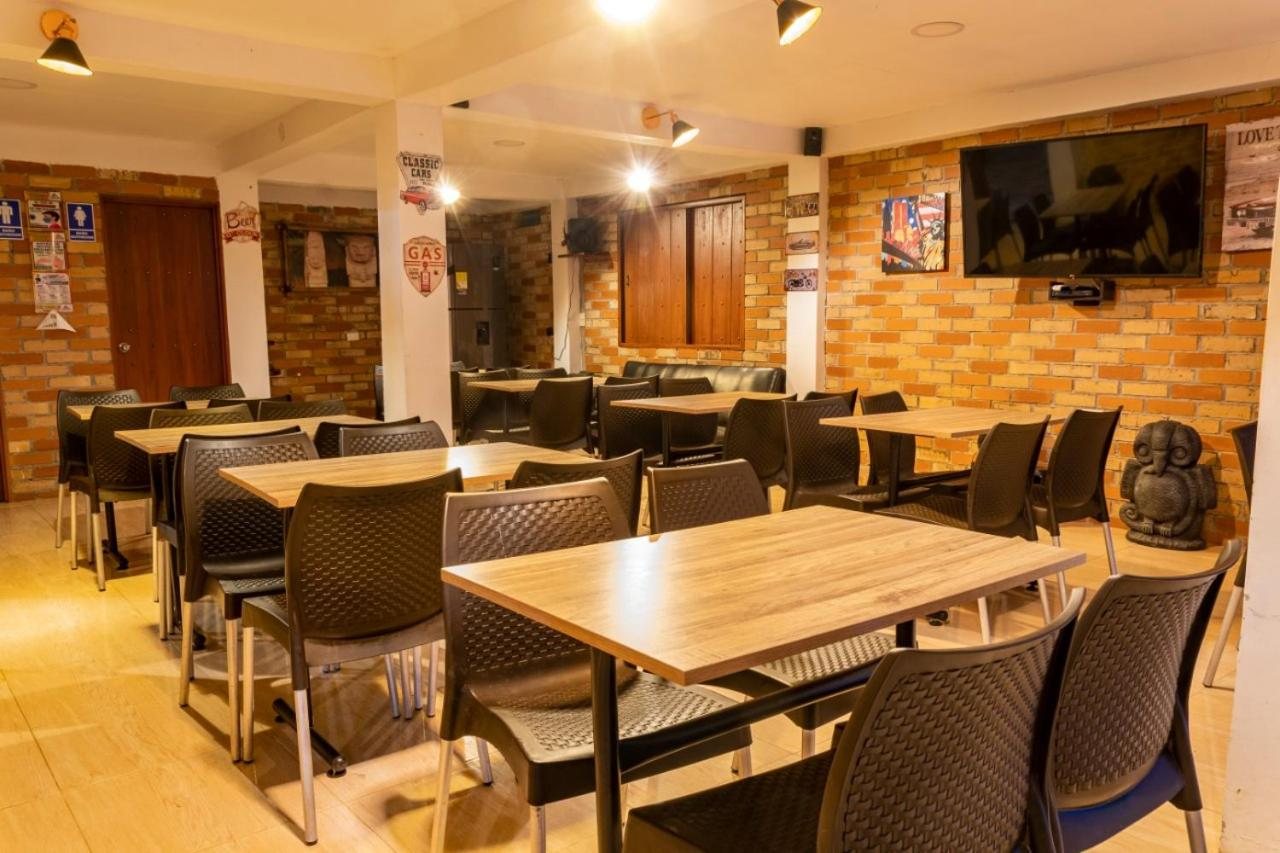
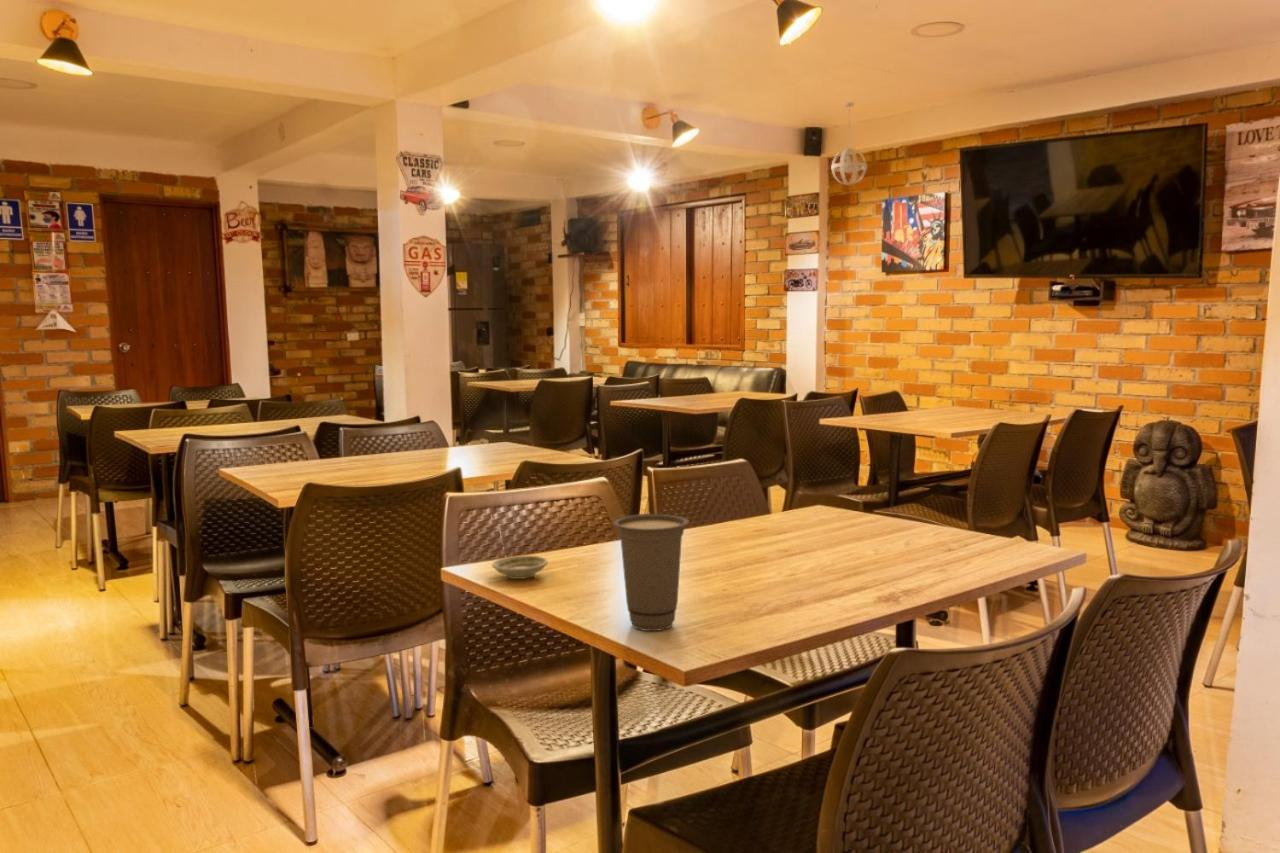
+ saucer [491,555,549,580]
+ pendant light [830,101,868,186]
+ cup [612,513,690,632]
